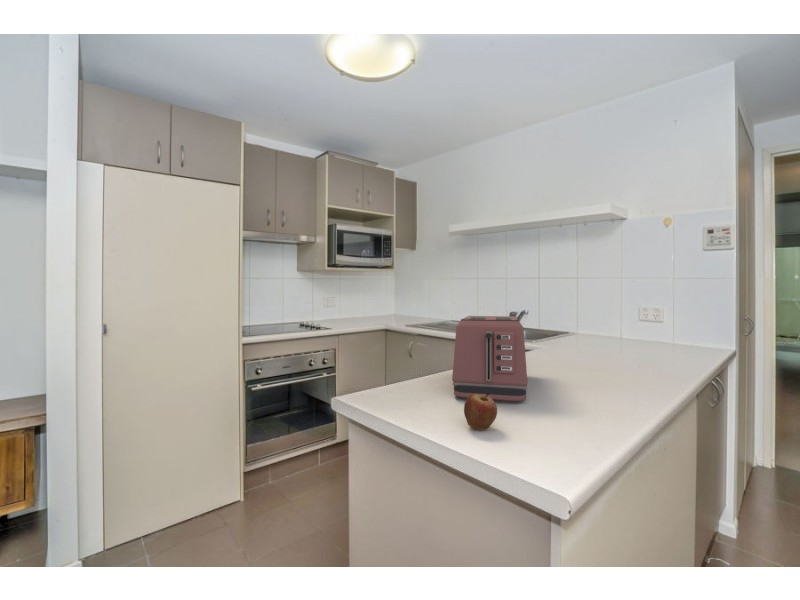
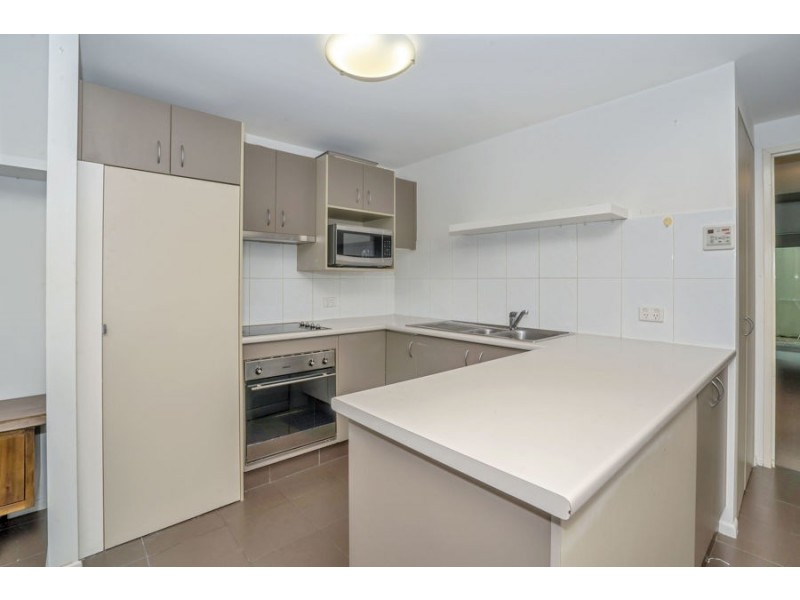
- toaster [451,315,528,402]
- fruit [463,393,498,431]
